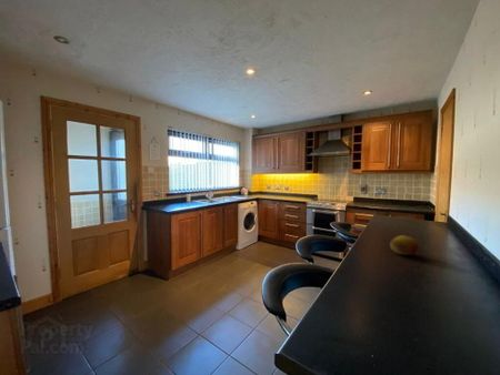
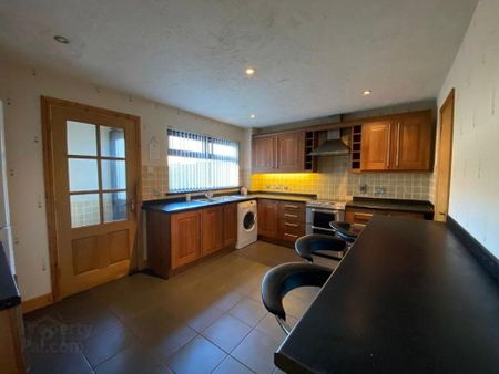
- fruit [389,234,420,256]
